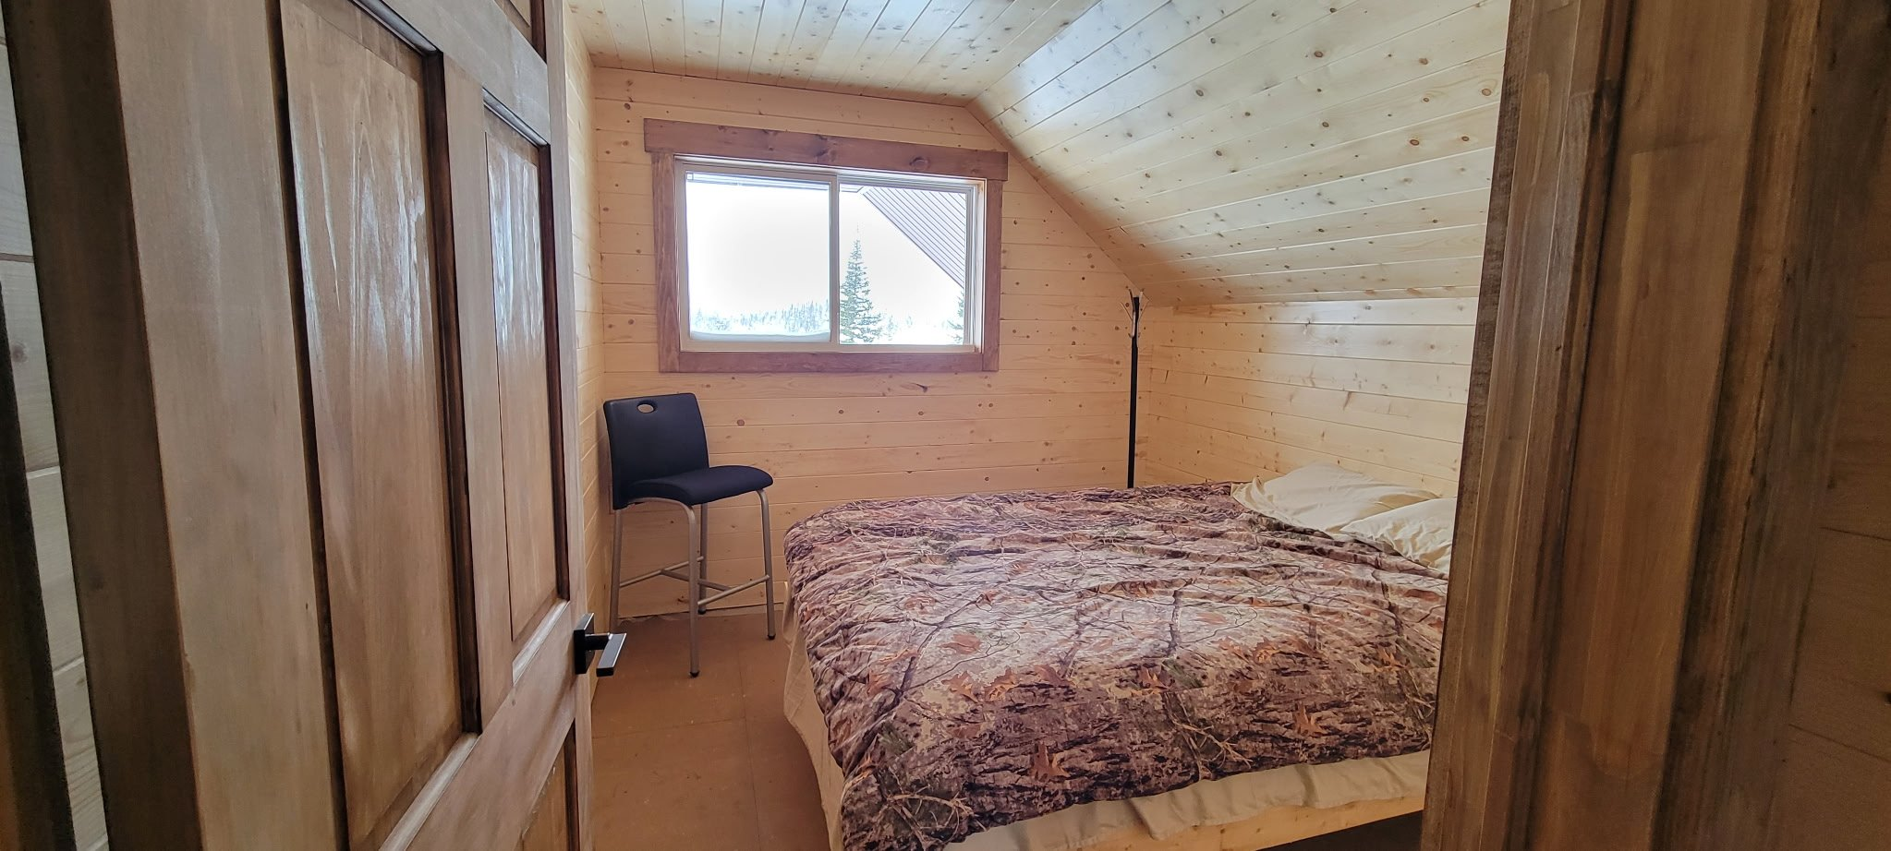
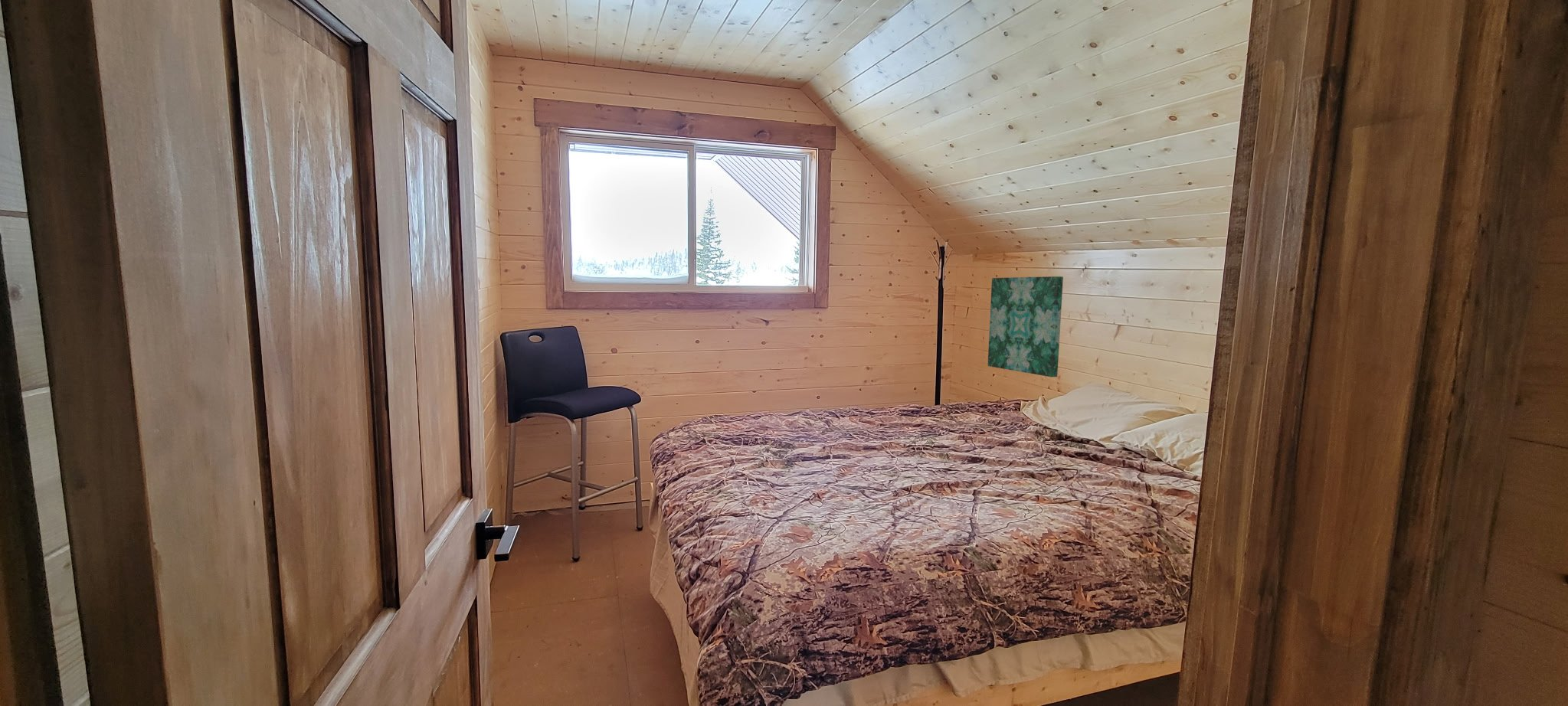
+ wall art [987,276,1064,378]
